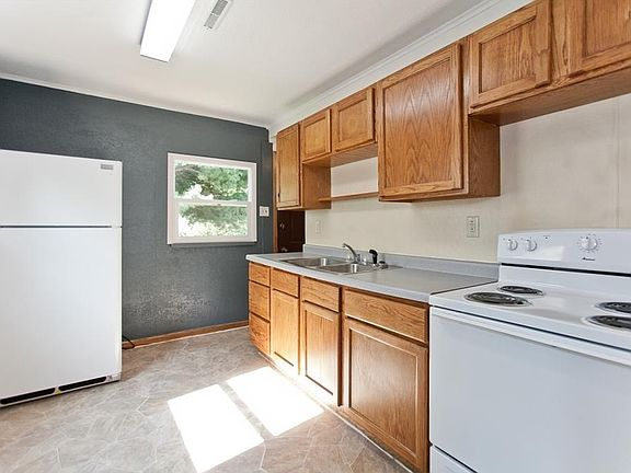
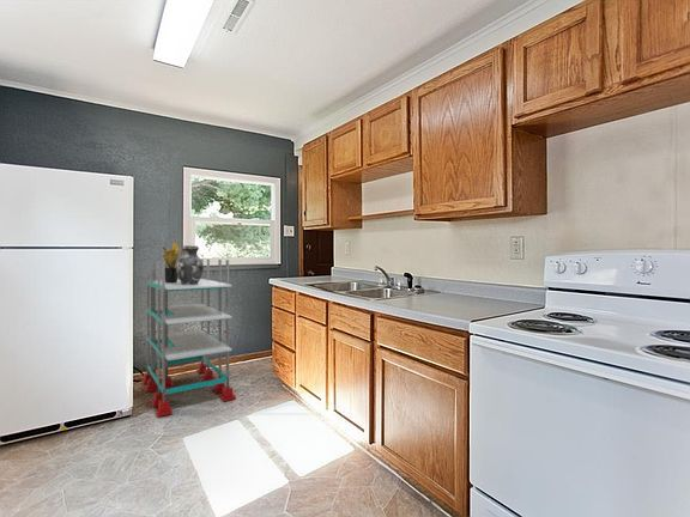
+ ceramic jug [175,244,205,285]
+ shelving unit [140,257,237,418]
+ potted plant [159,241,182,282]
